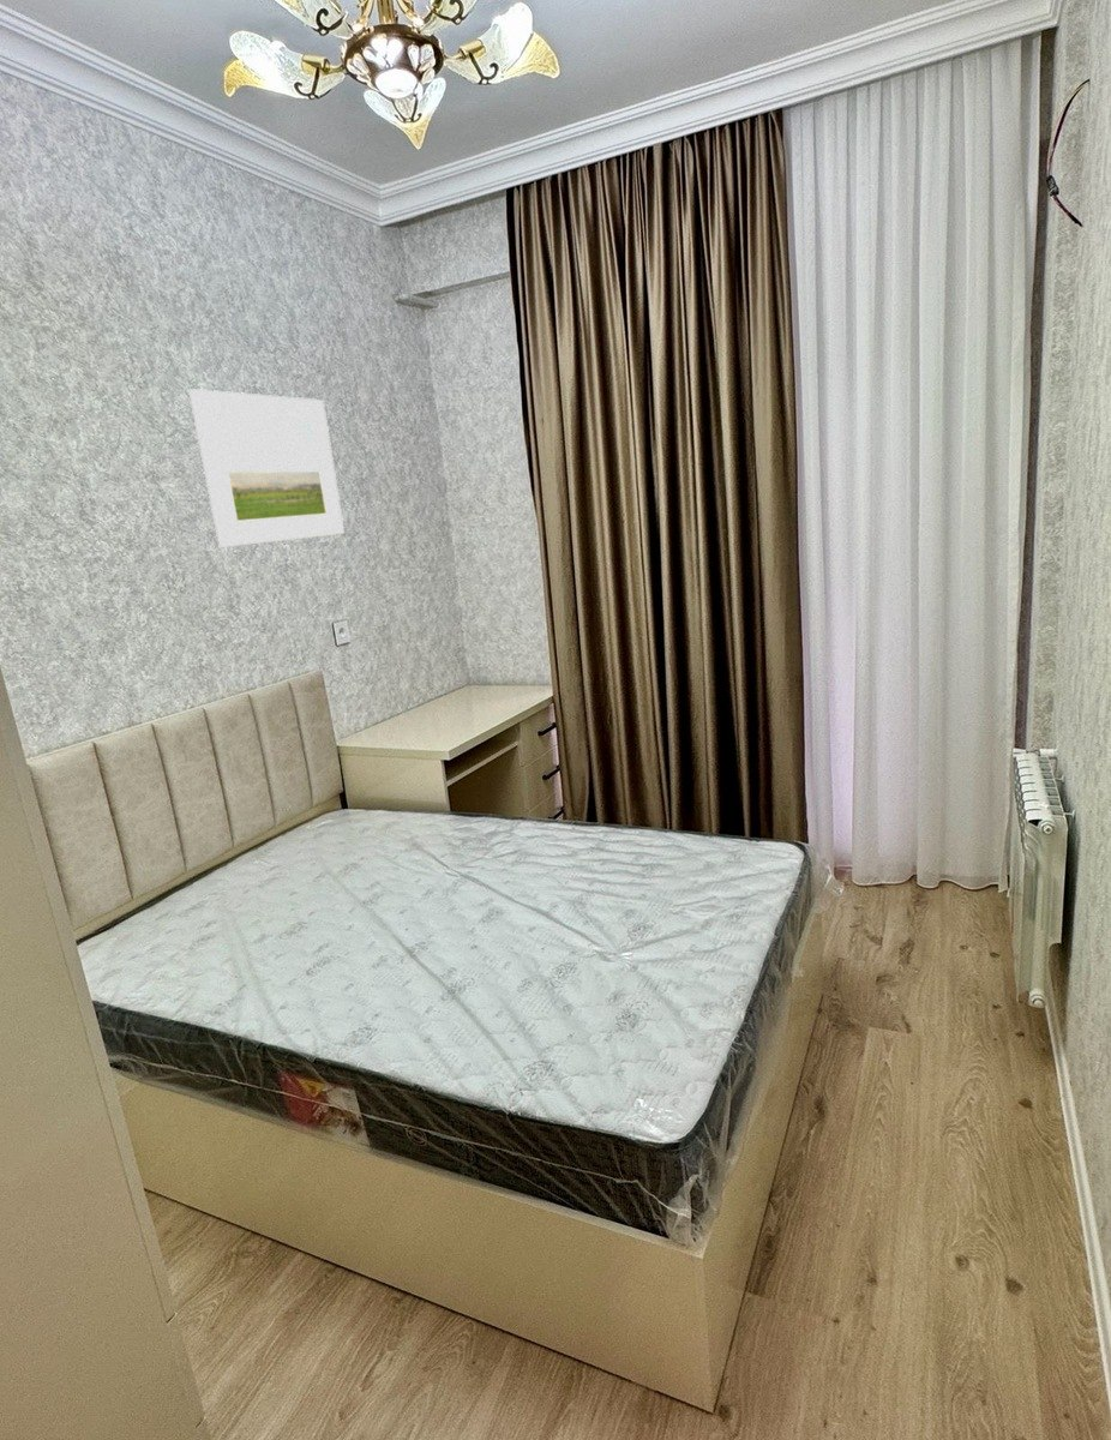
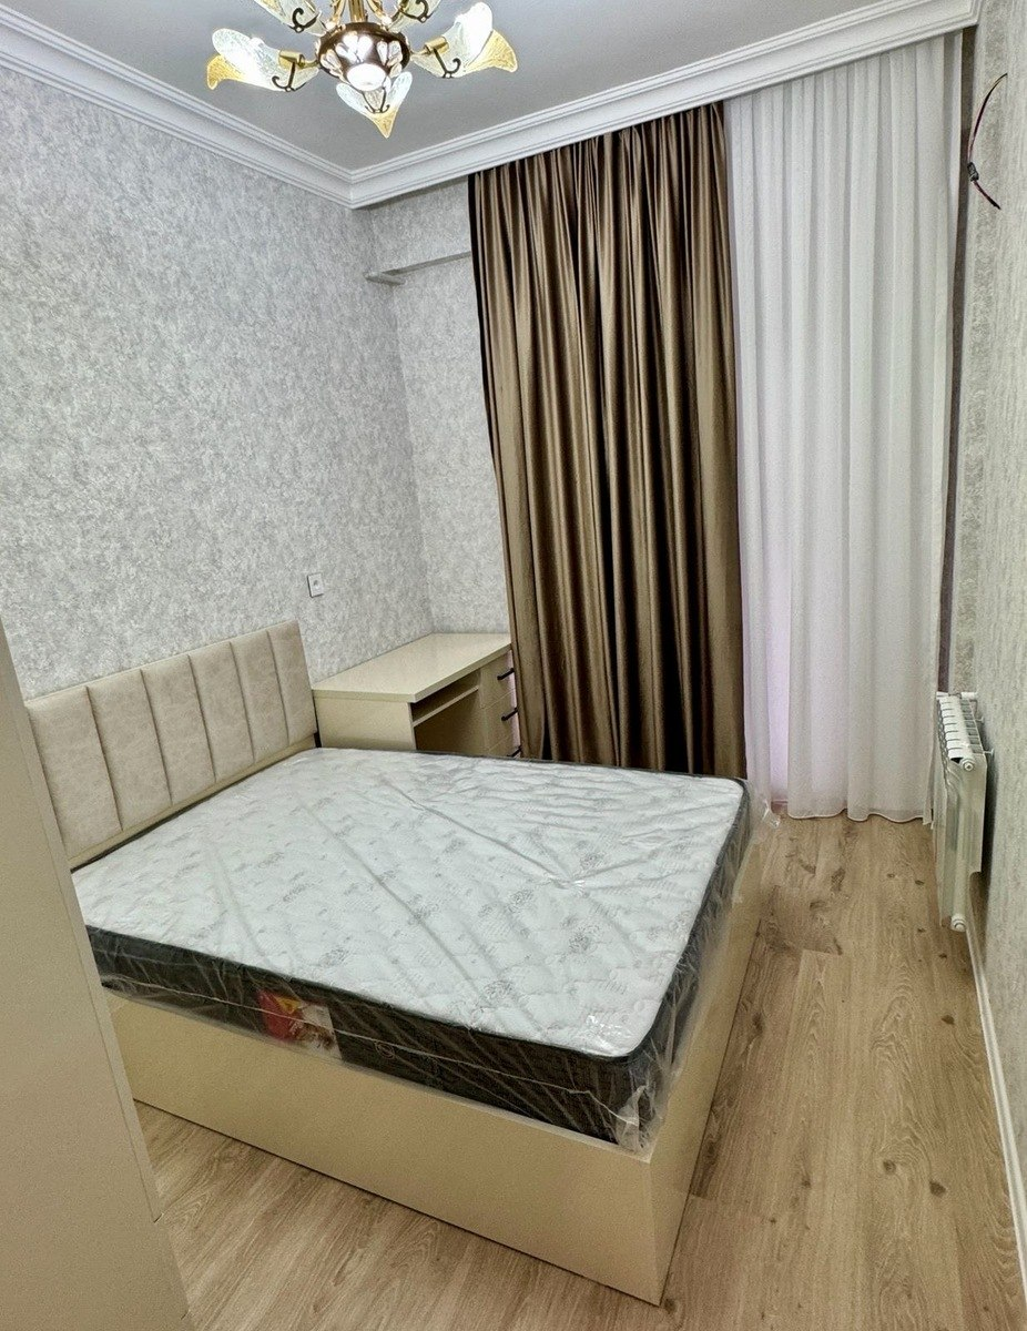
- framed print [187,388,346,548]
